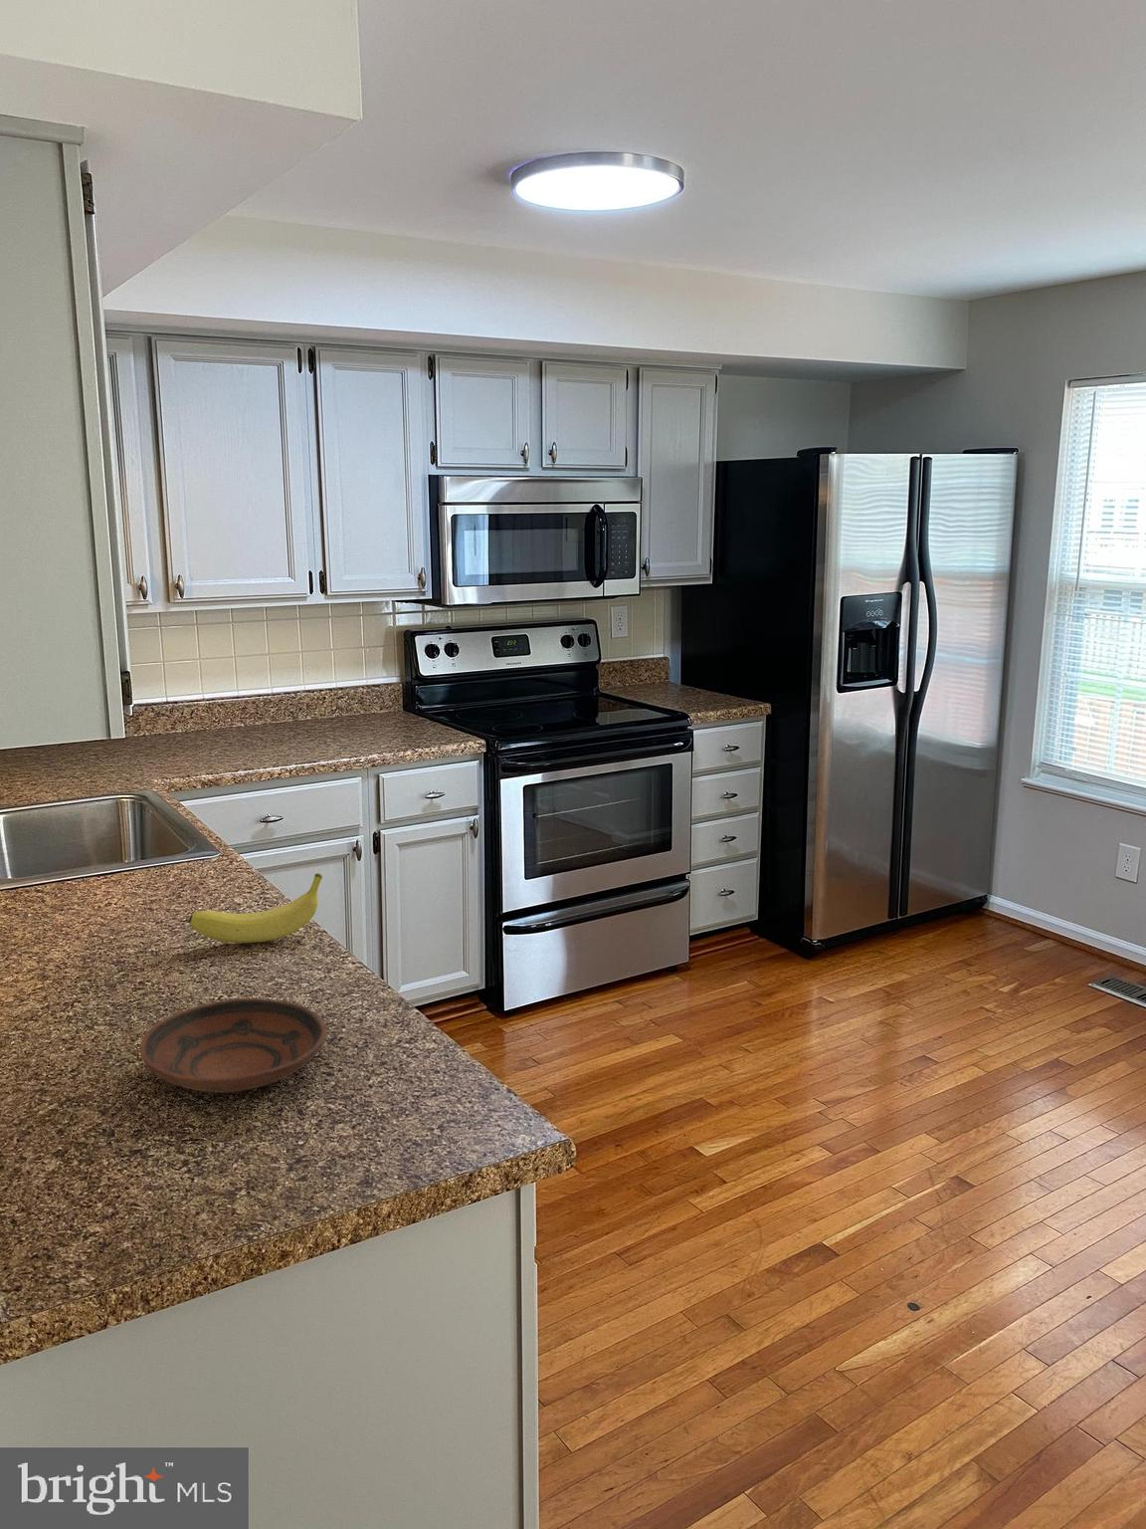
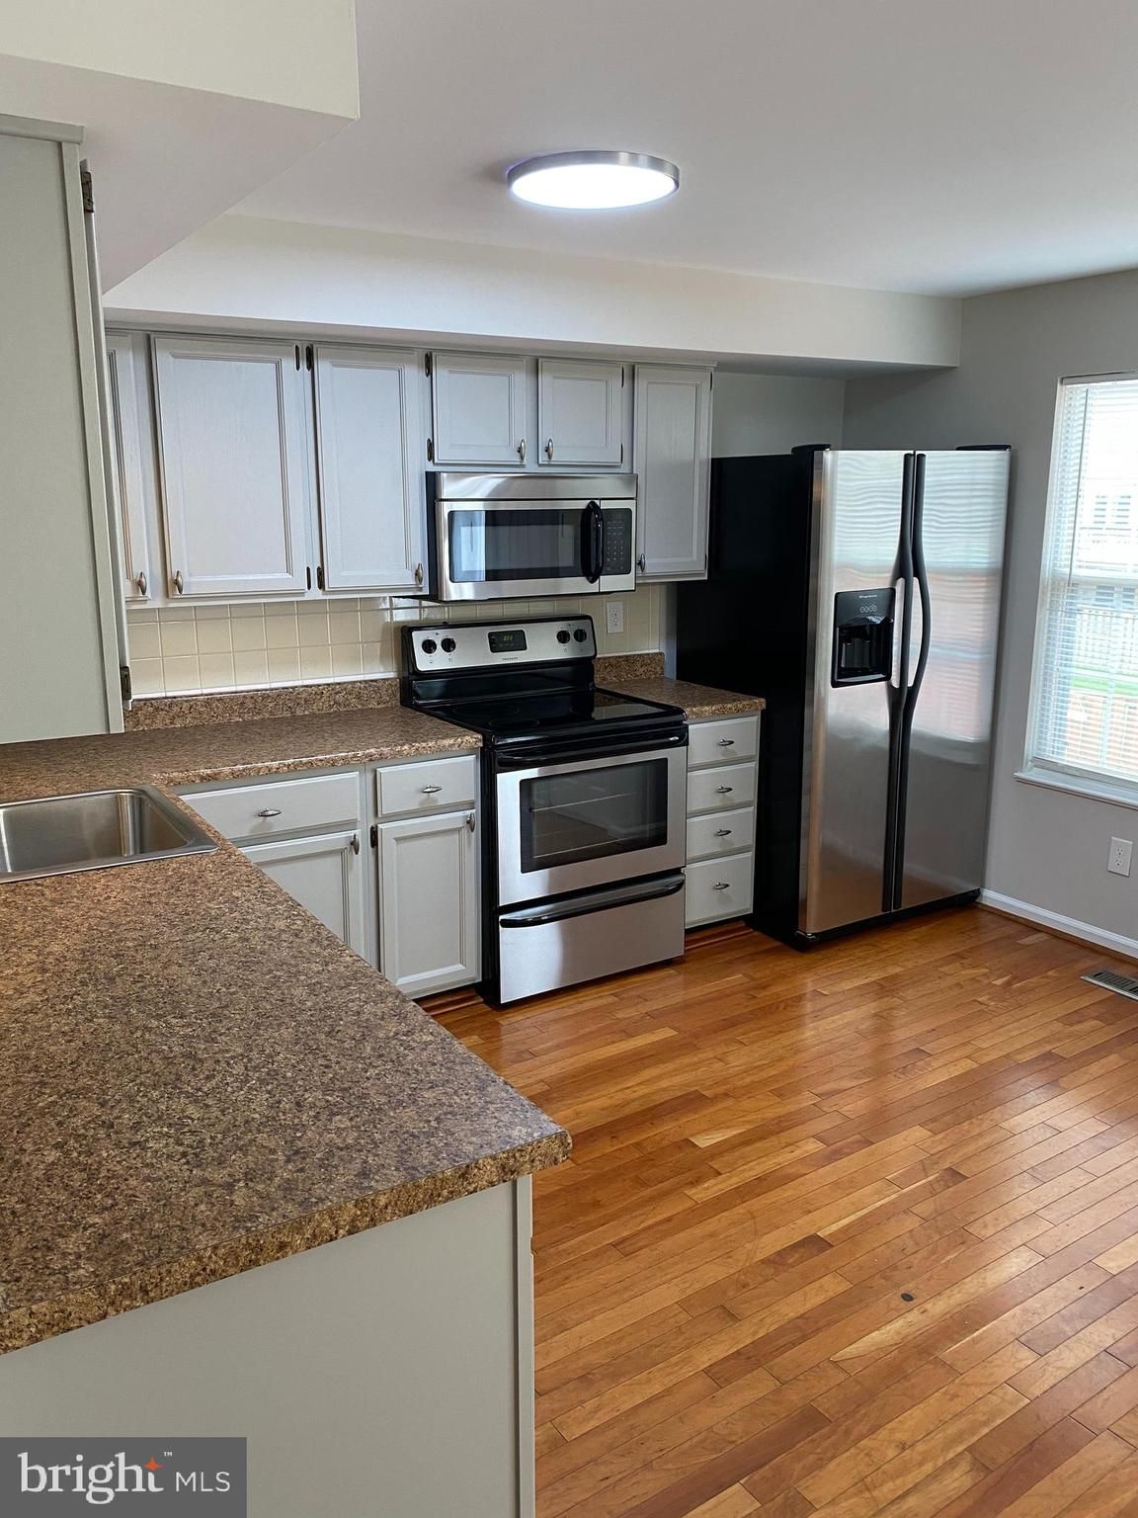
- bowl [138,997,329,1094]
- fruit [188,872,324,944]
